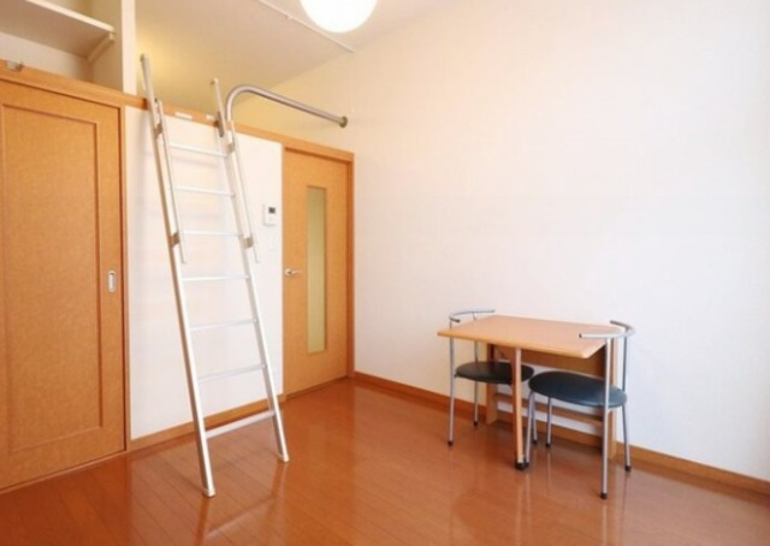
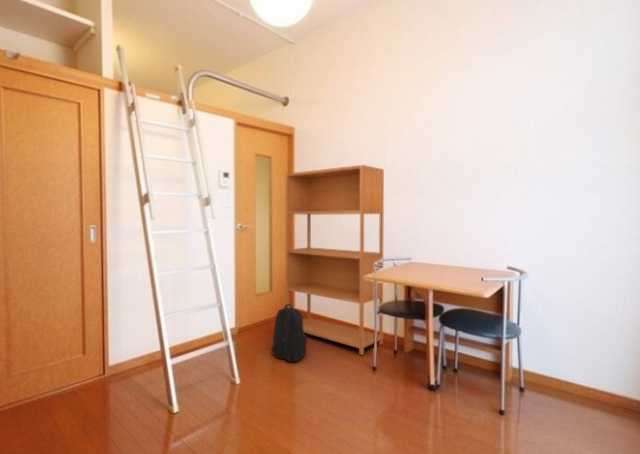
+ bookshelf [285,164,385,356]
+ backpack [271,303,308,363]
